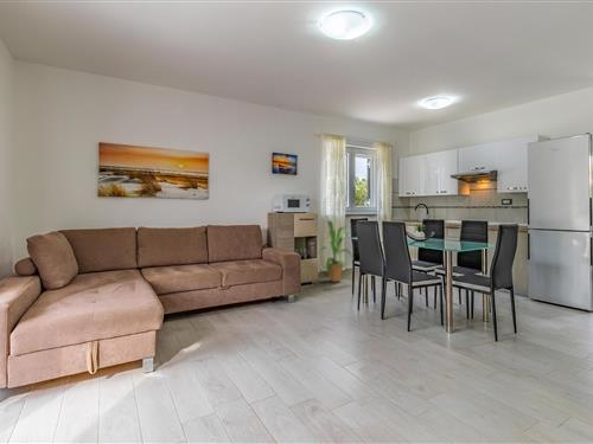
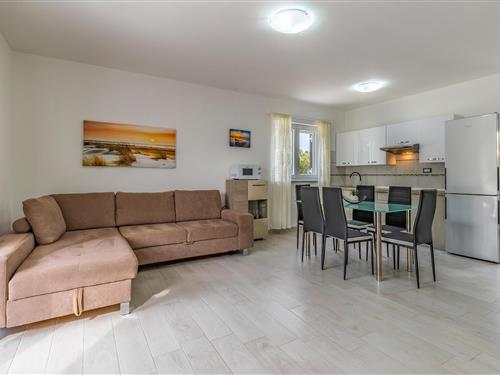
- house plant [318,220,353,283]
